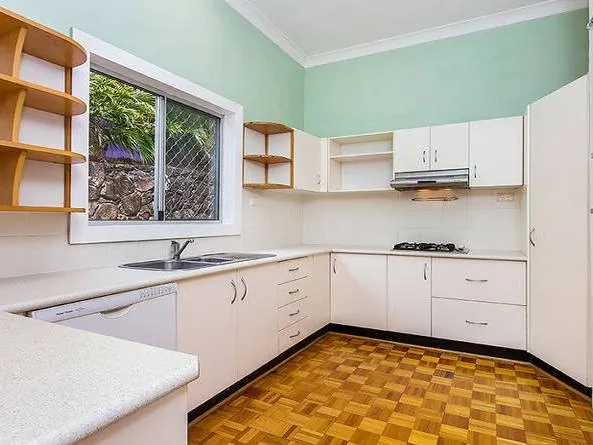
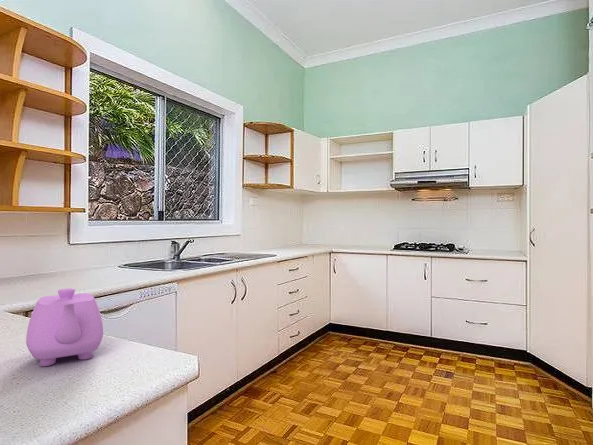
+ teapot [25,287,104,367]
